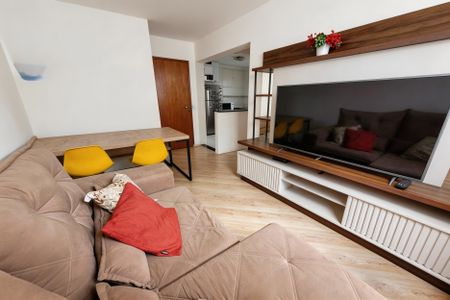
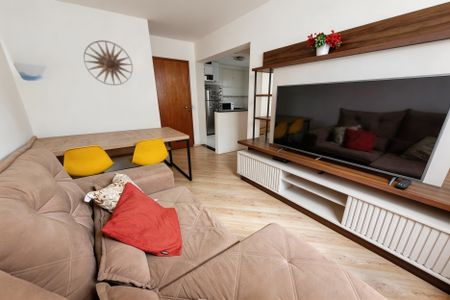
+ wall art [83,39,134,86]
